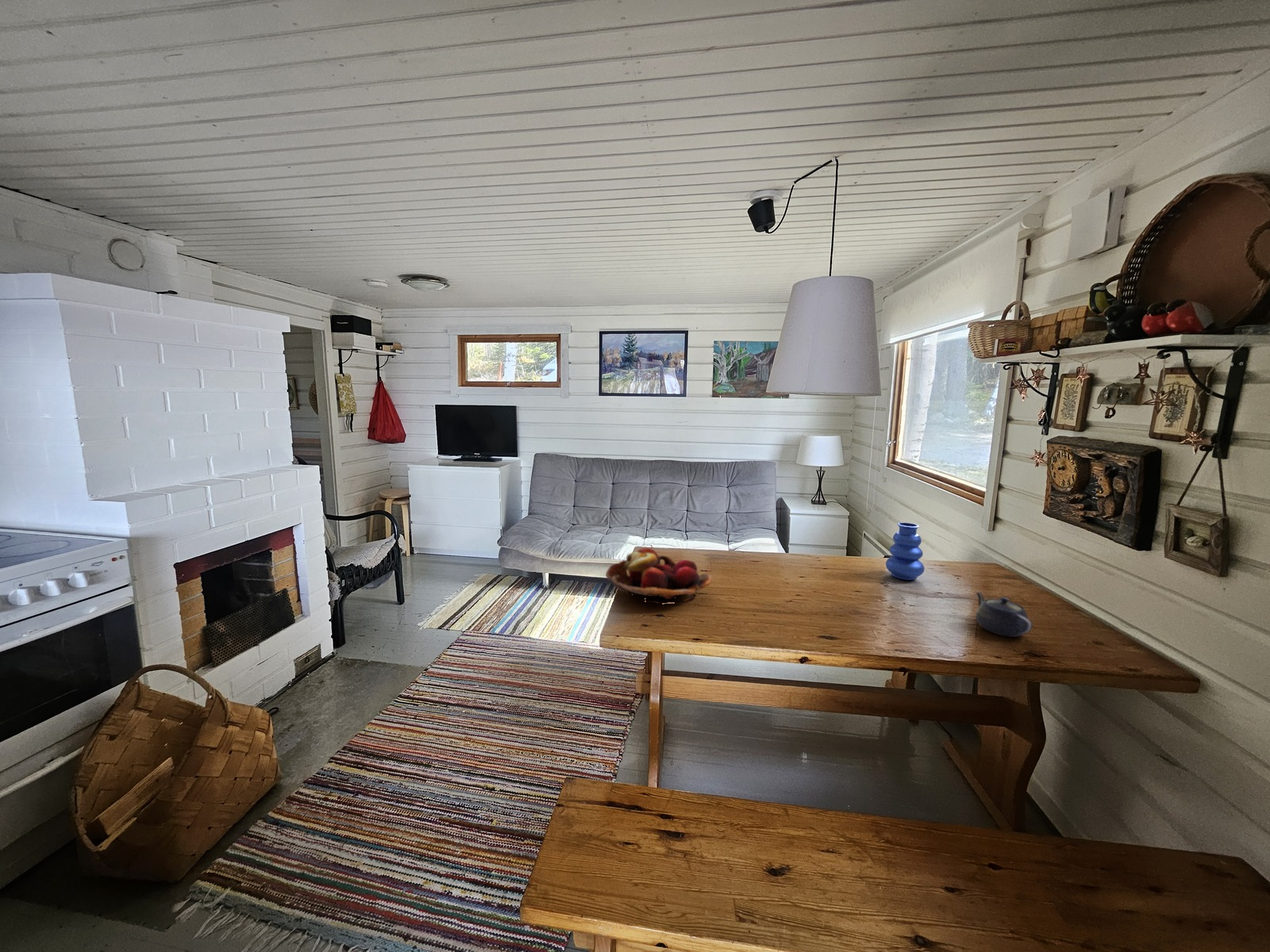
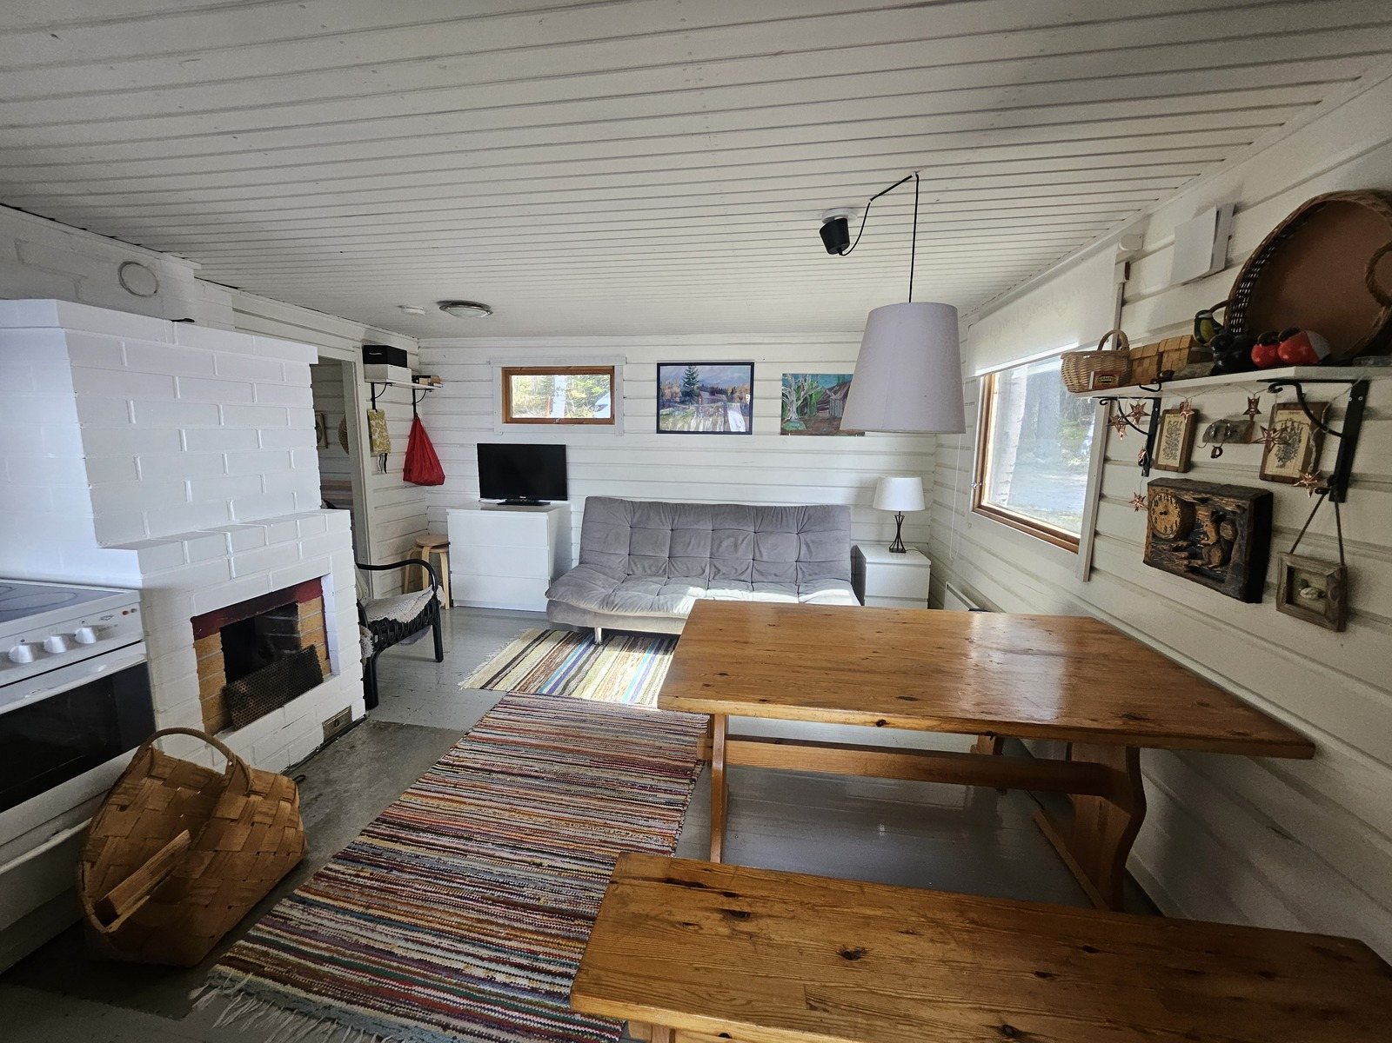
- teapot [975,590,1033,638]
- vase [885,522,926,581]
- fruit basket [605,547,712,605]
